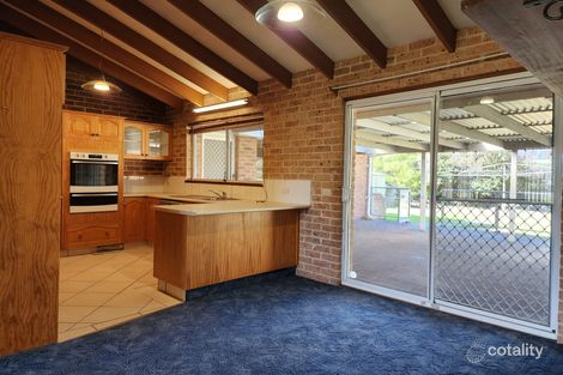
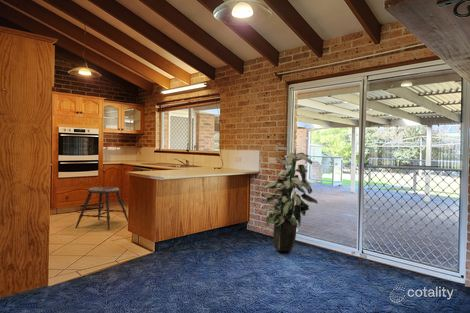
+ indoor plant [262,146,319,253]
+ stool [74,186,129,231]
